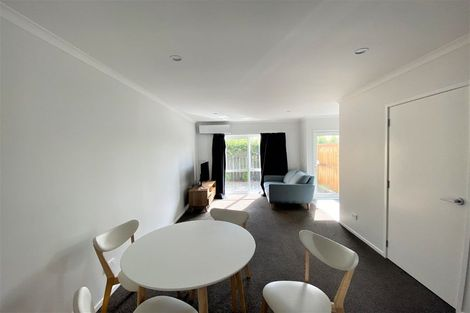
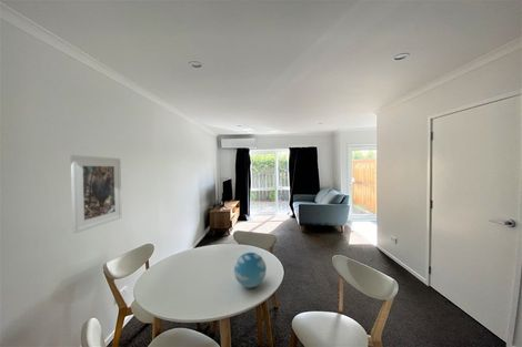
+ decorative ball [233,252,268,288]
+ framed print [70,154,123,234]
